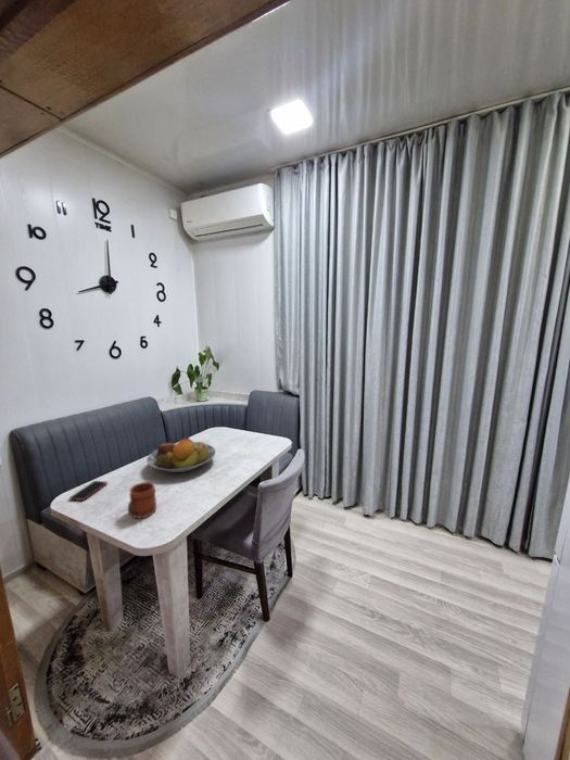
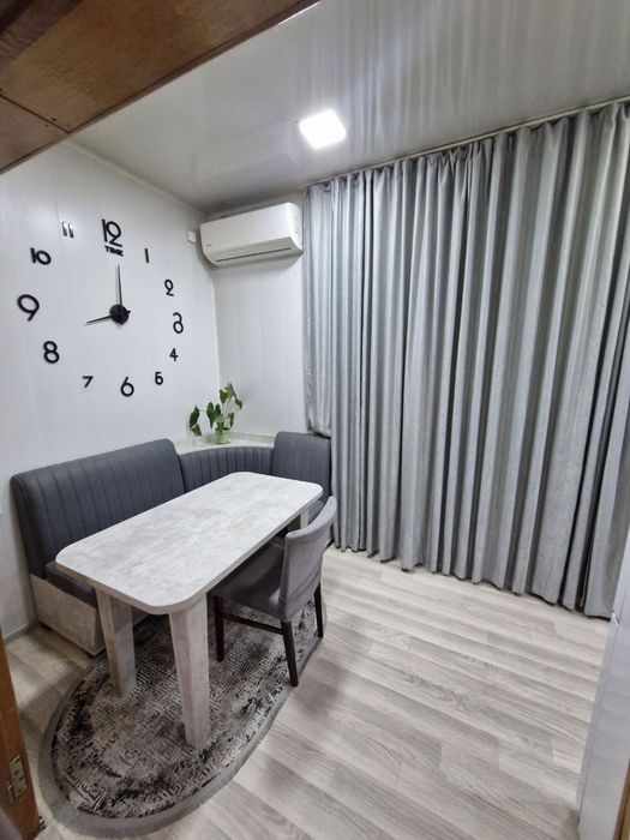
- mug [127,481,157,520]
- smartphone [68,480,109,502]
- fruit bowl [145,434,217,473]
